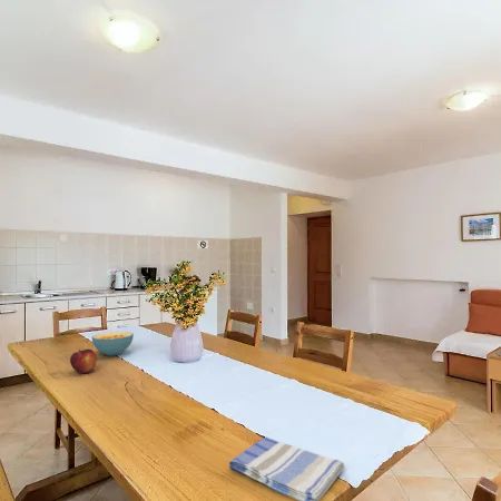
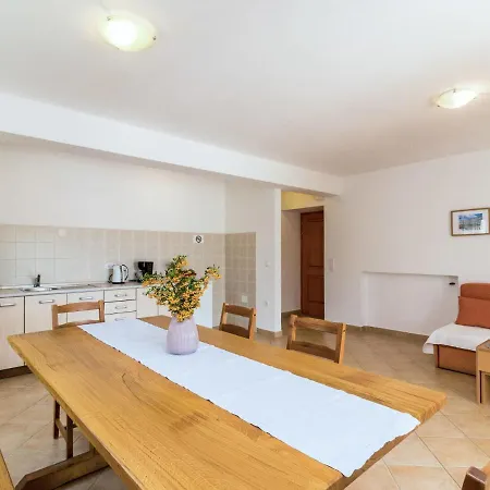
- fruit [69,347,98,374]
- cereal bowl [91,331,135,357]
- dish towel [228,436,345,501]
